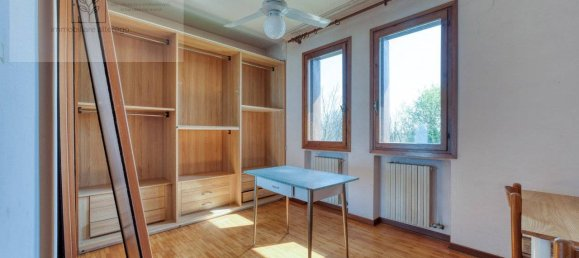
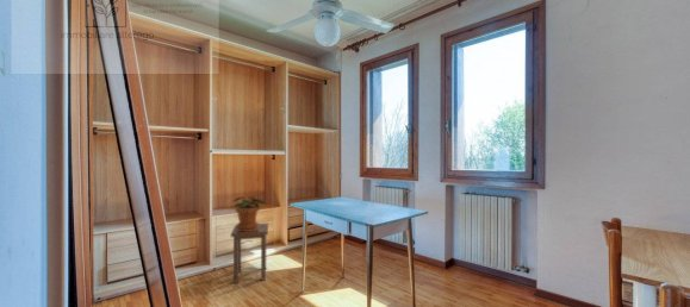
+ potted plant [232,195,267,231]
+ stool [230,223,269,284]
